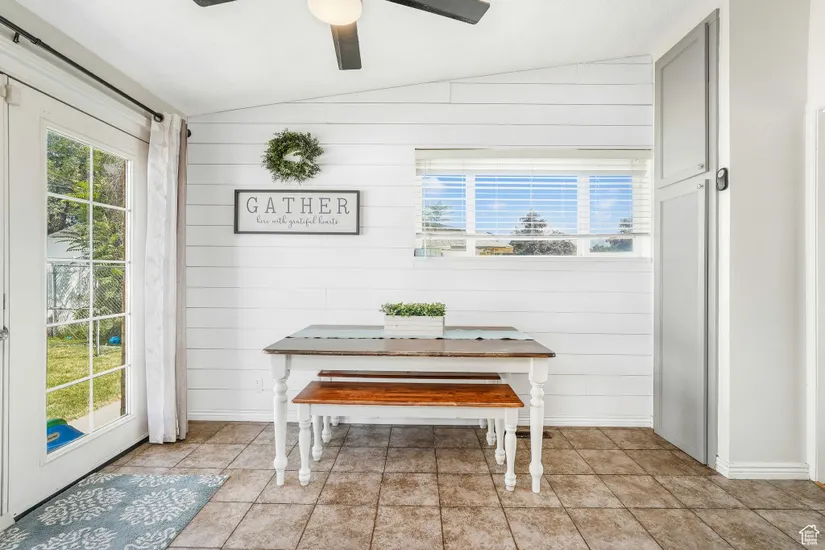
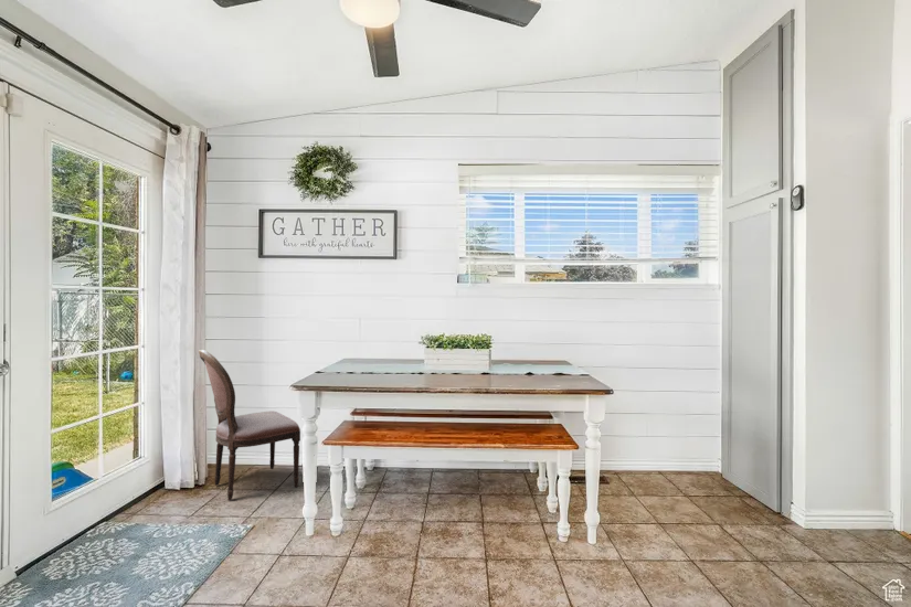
+ dining chair [198,349,301,501]
